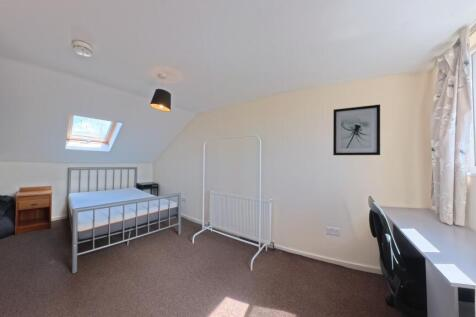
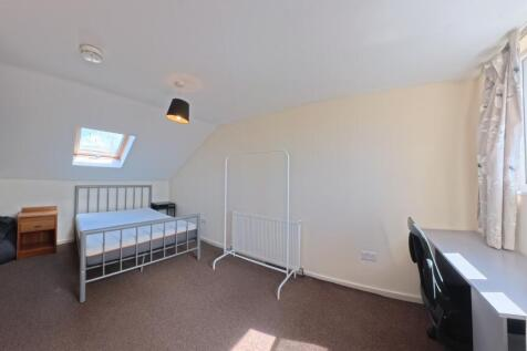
- wall art [332,103,381,156]
